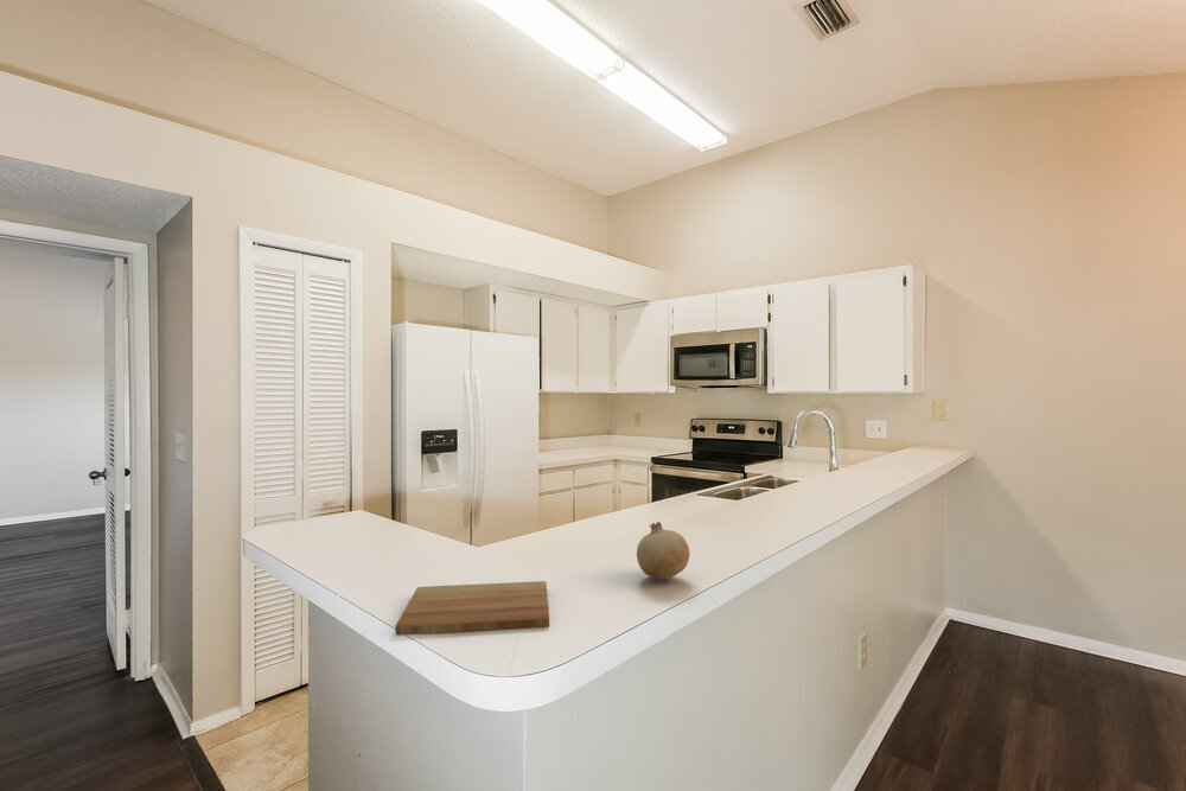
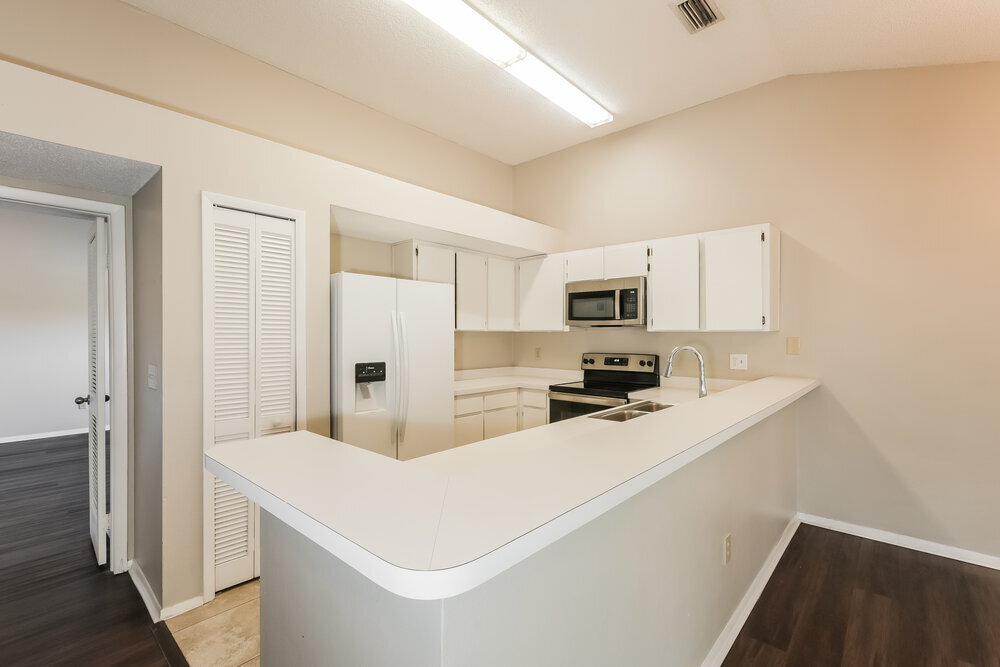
- cutting board [394,580,550,637]
- fruit [636,521,691,581]
